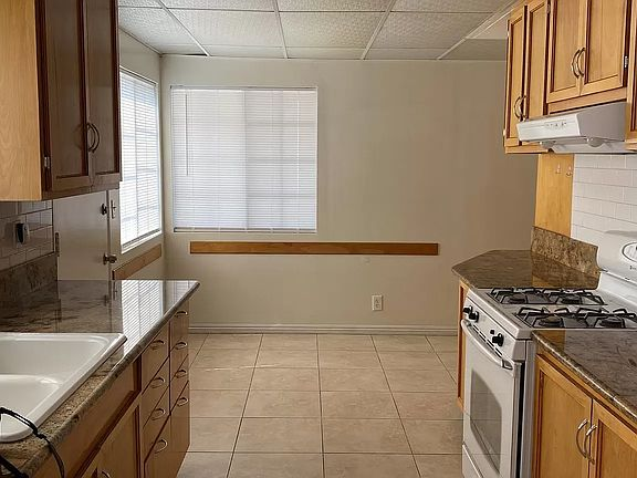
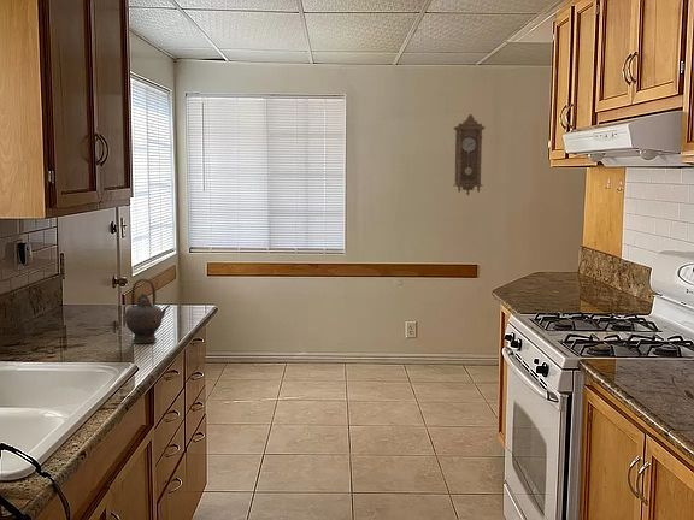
+ pendulum clock [452,113,487,197]
+ teapot [124,277,171,344]
